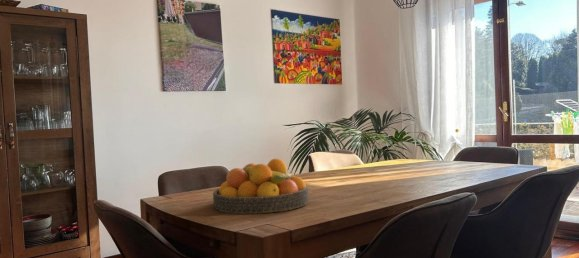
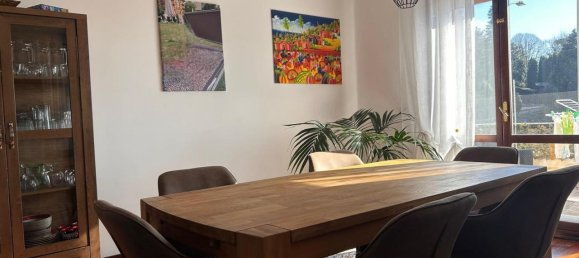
- fruit bowl [212,158,309,215]
